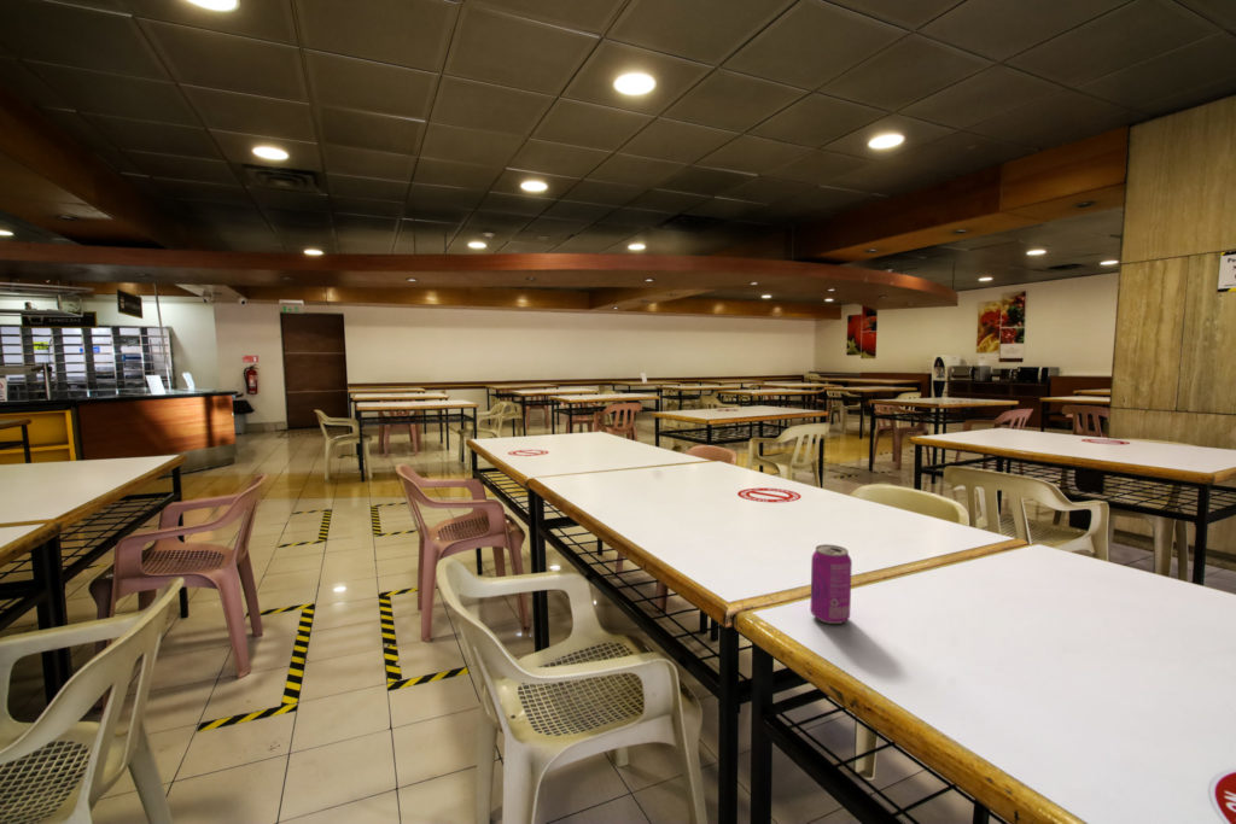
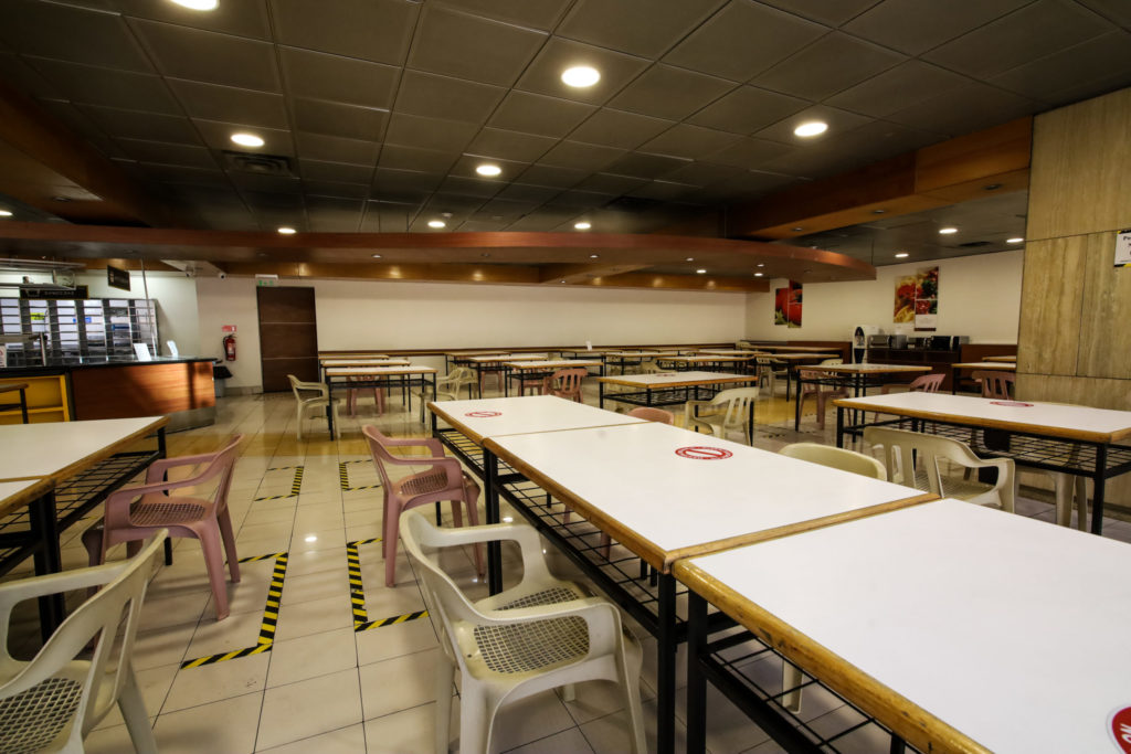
- beverage can [809,543,853,625]
